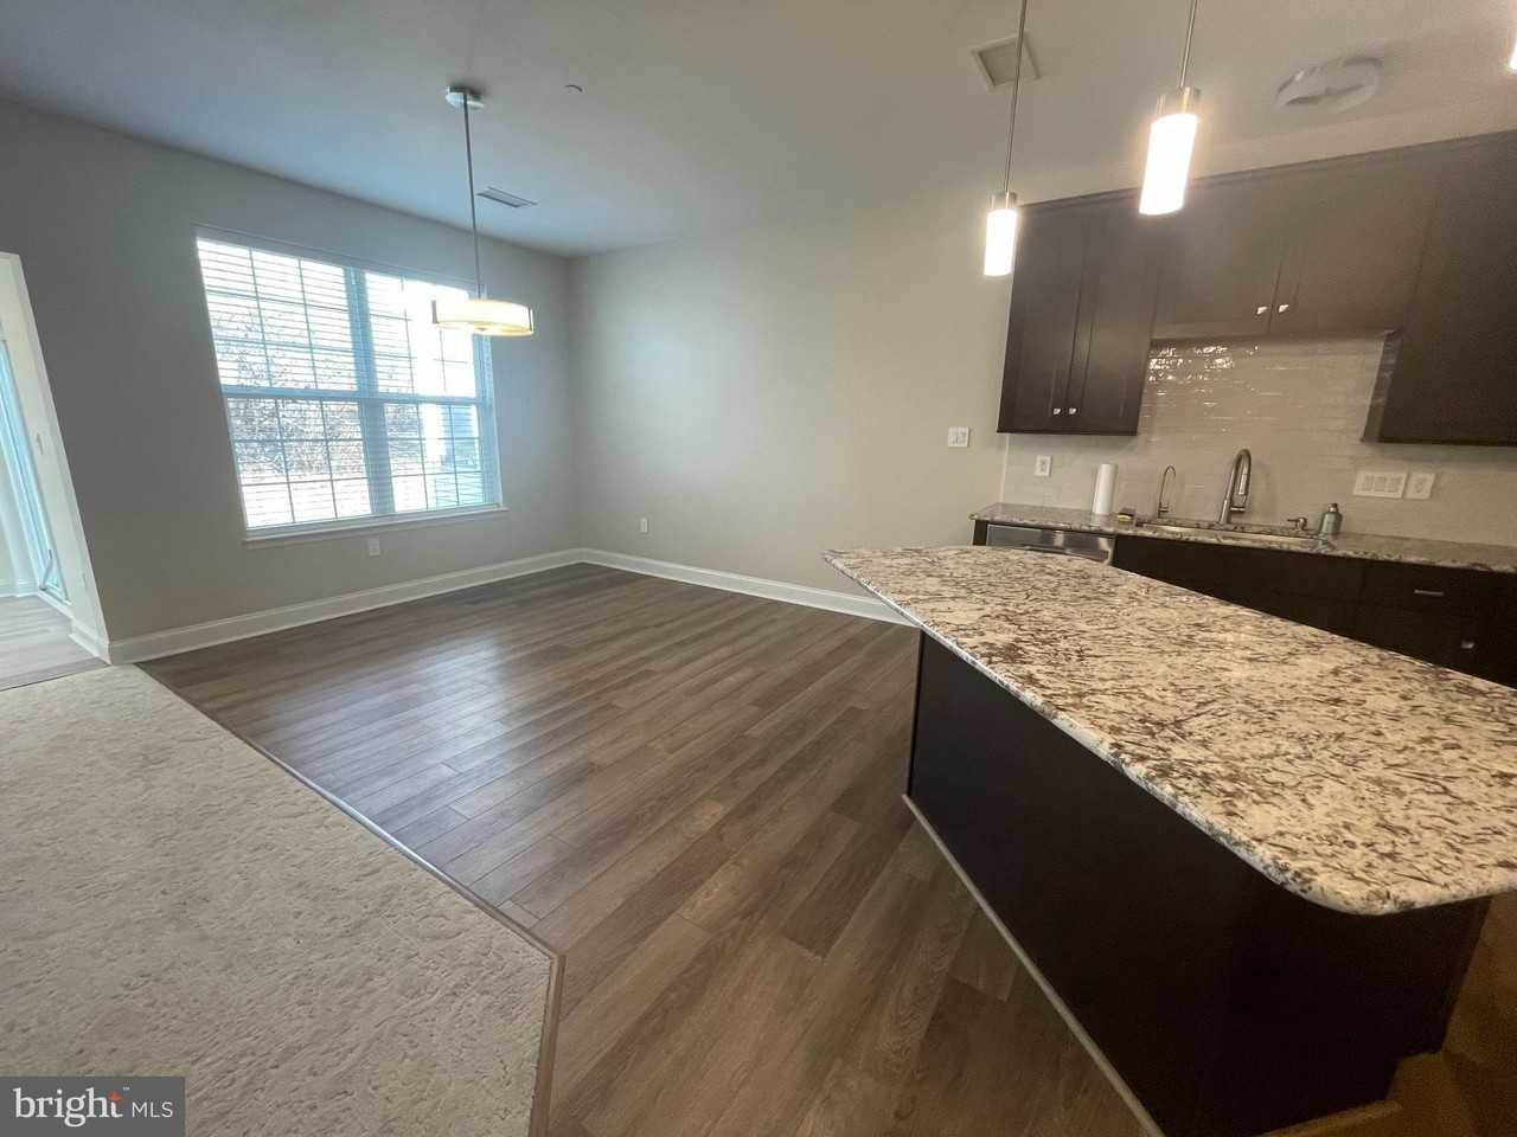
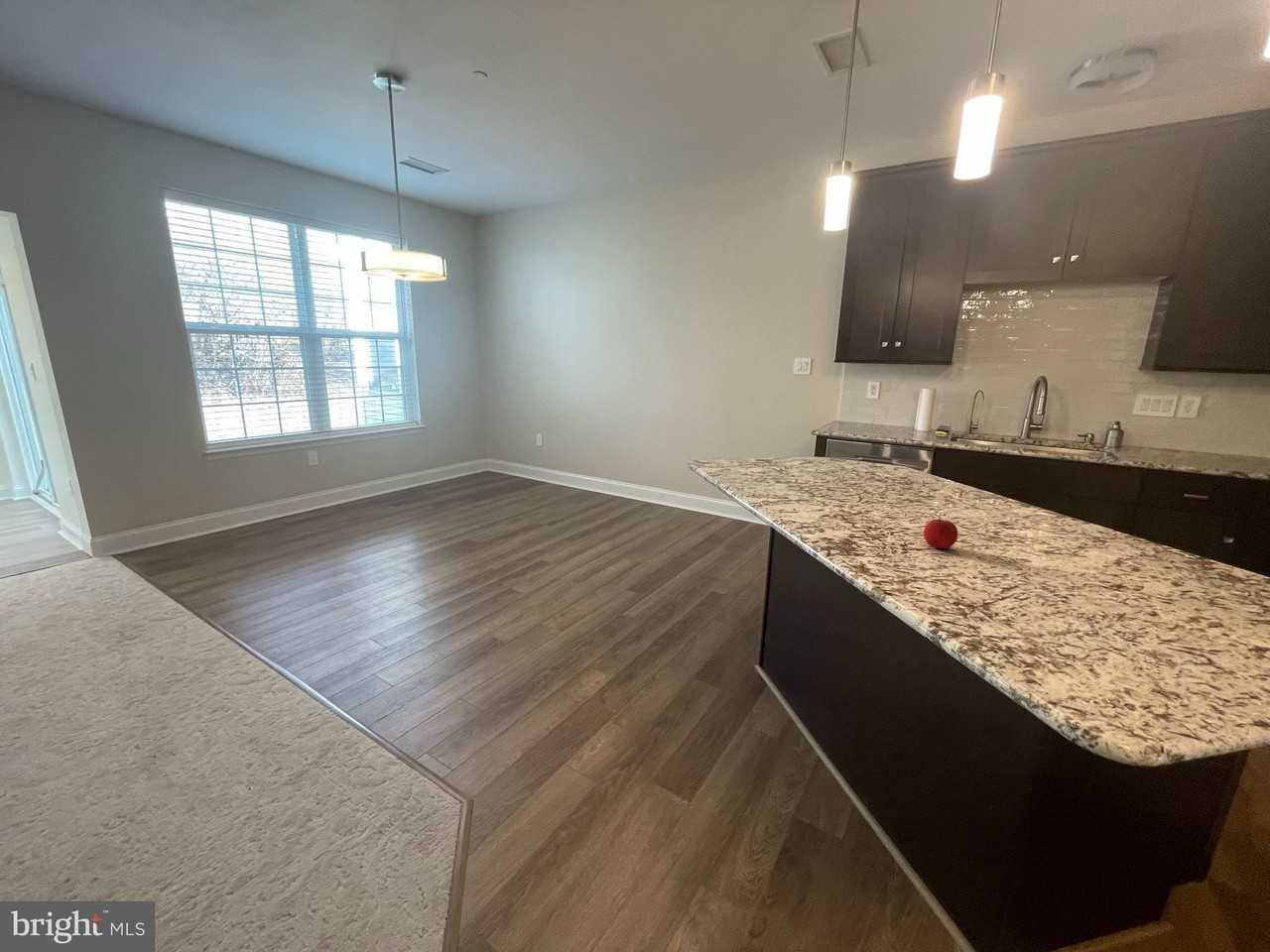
+ apple [923,515,958,549]
